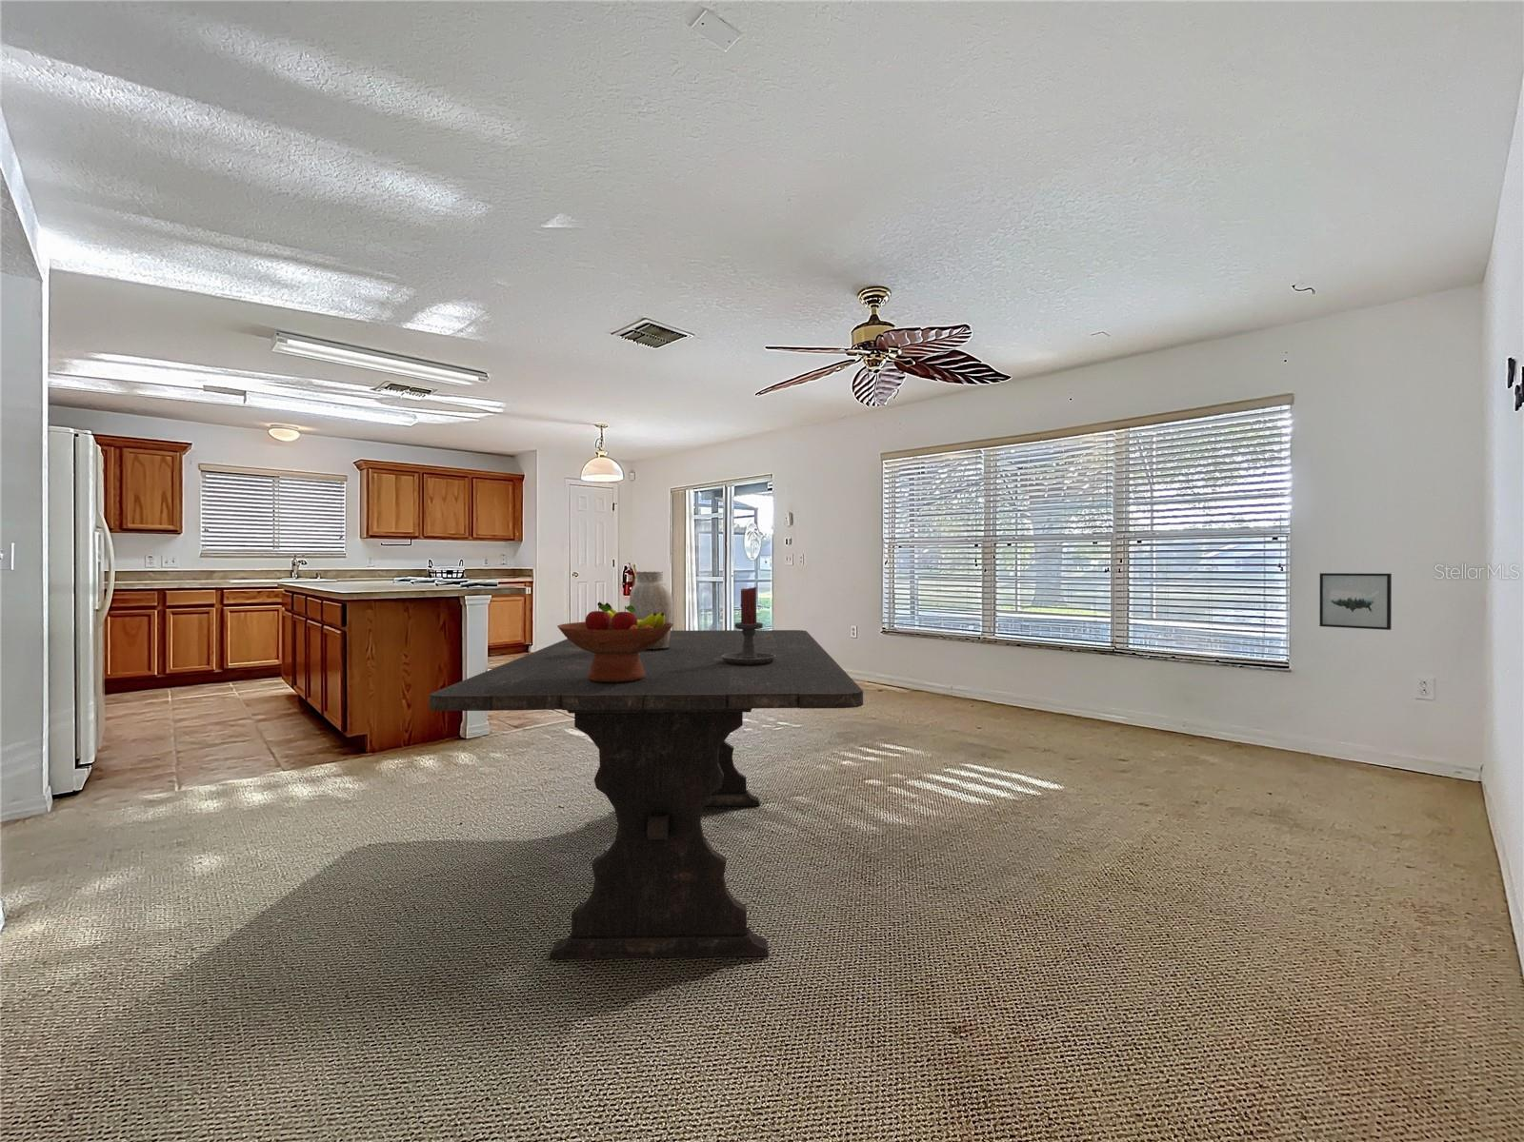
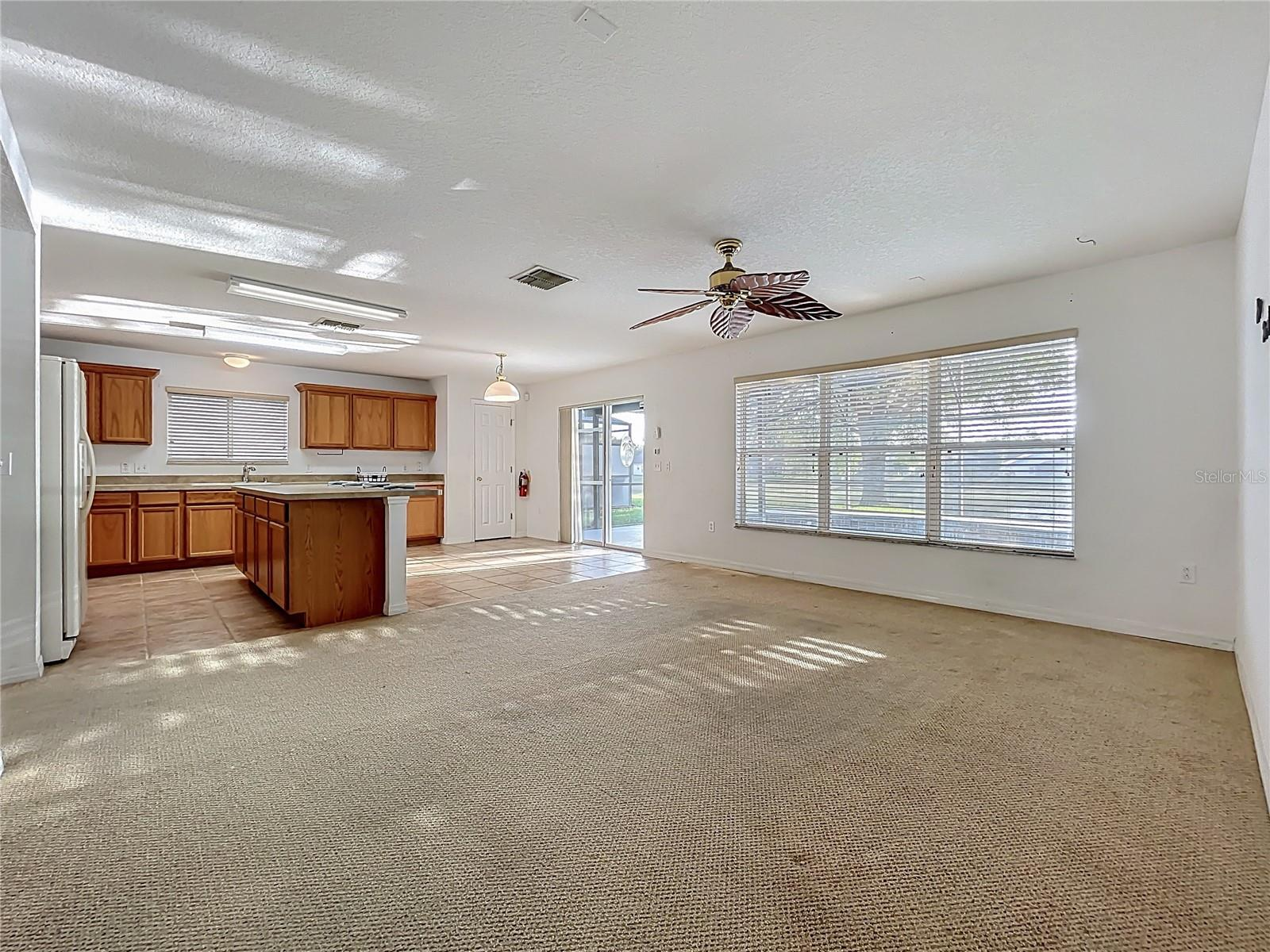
- dining table [428,629,864,960]
- fruit bowl [557,601,674,683]
- candle holder [722,587,775,666]
- wall art [1319,572,1392,631]
- vase [629,570,673,649]
